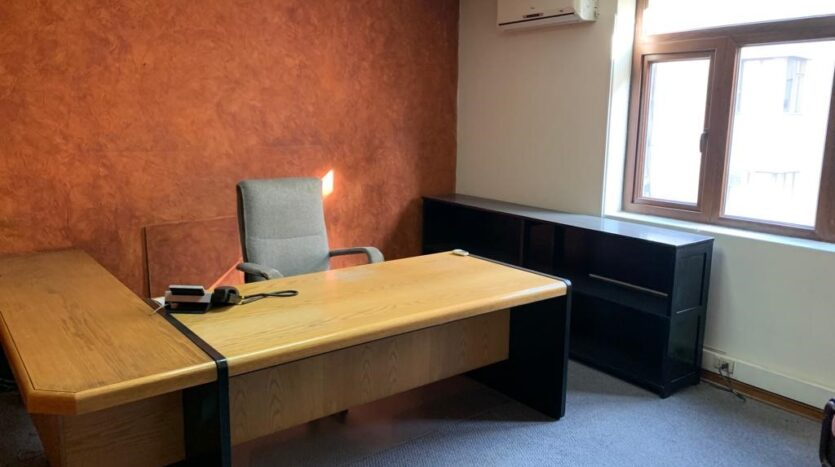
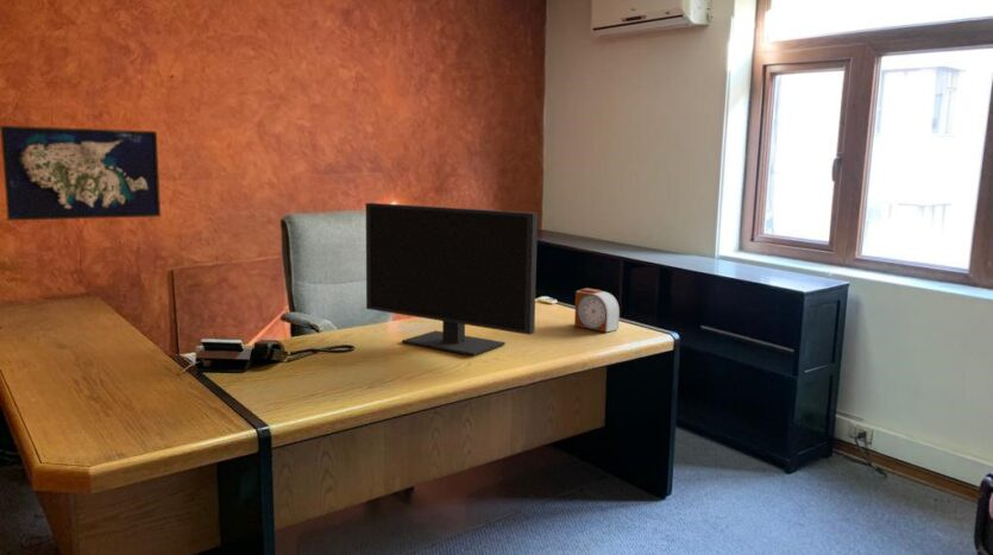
+ alarm clock [573,286,621,333]
+ map [0,125,162,222]
+ monitor [365,202,539,357]
